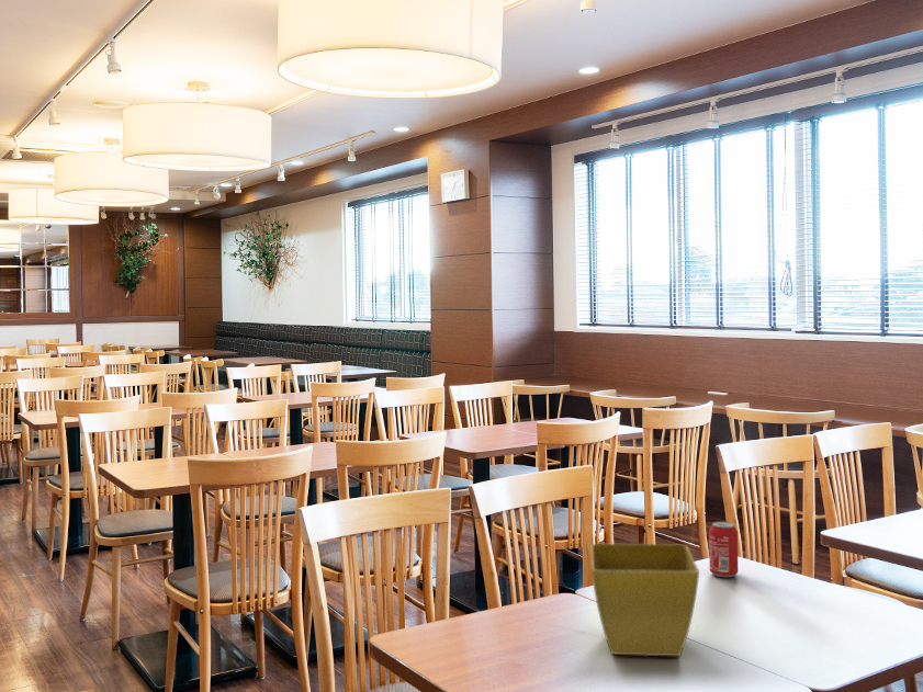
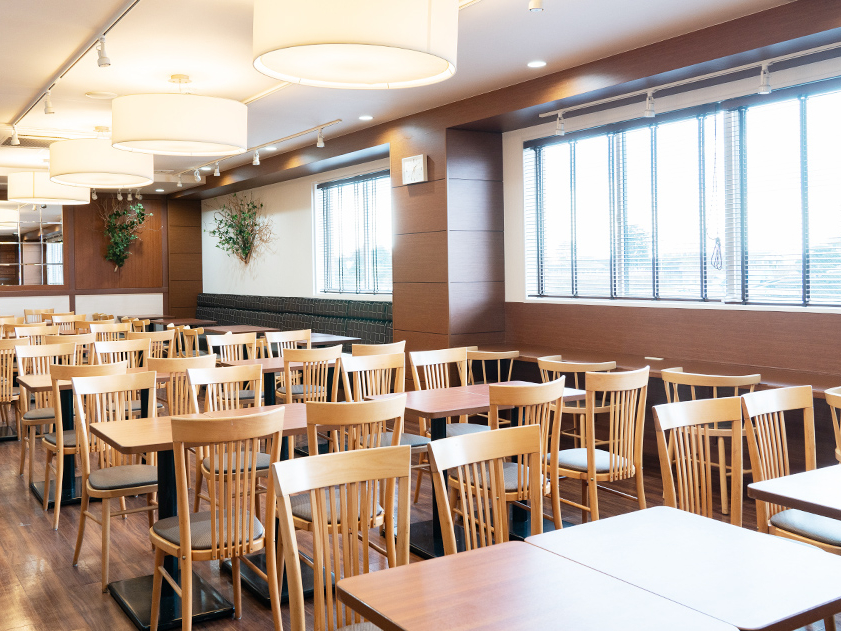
- flower pot [589,543,700,657]
- beverage can [708,521,739,578]
